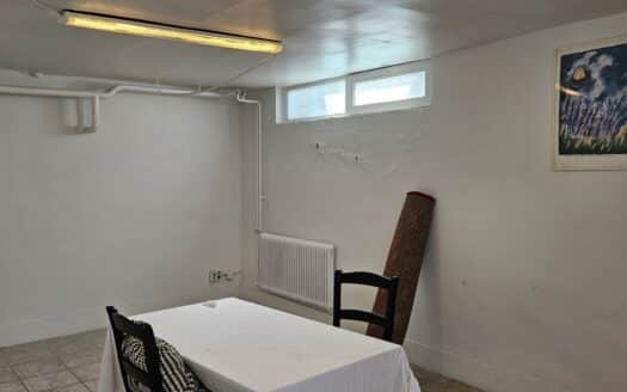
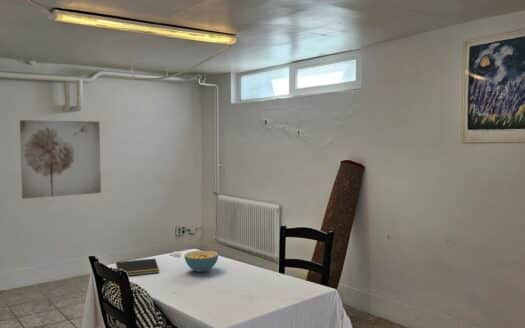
+ wall art [19,119,102,200]
+ cereal bowl [183,249,219,273]
+ notepad [114,258,160,277]
